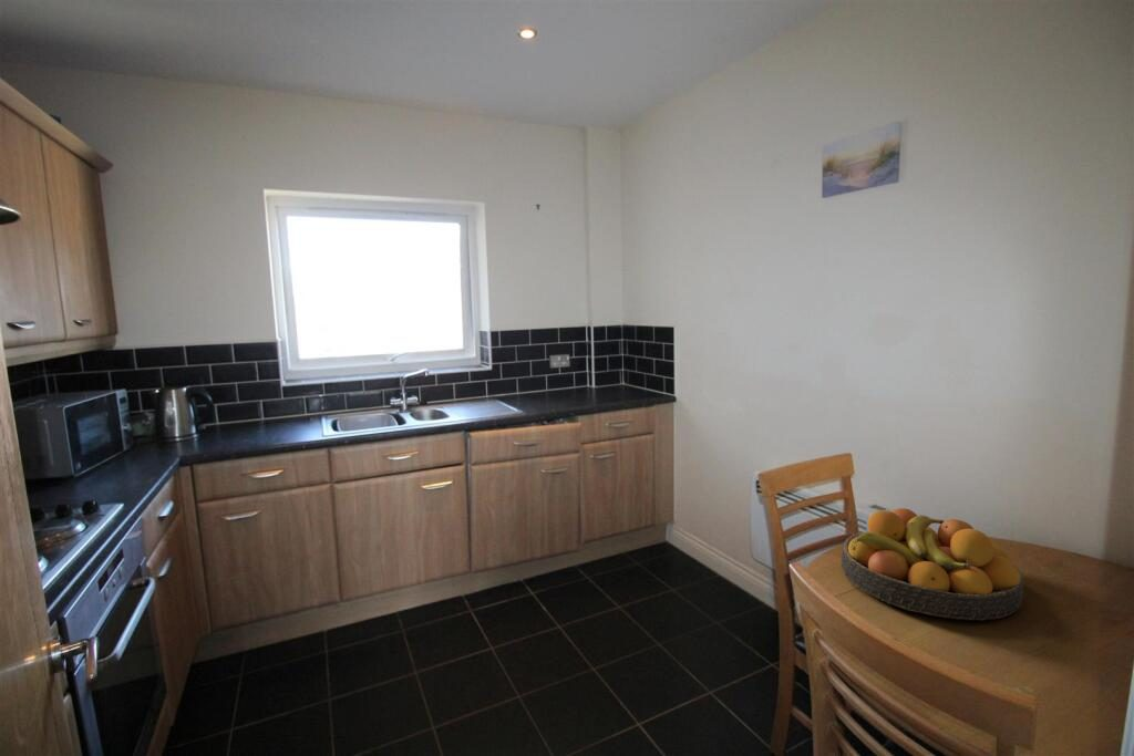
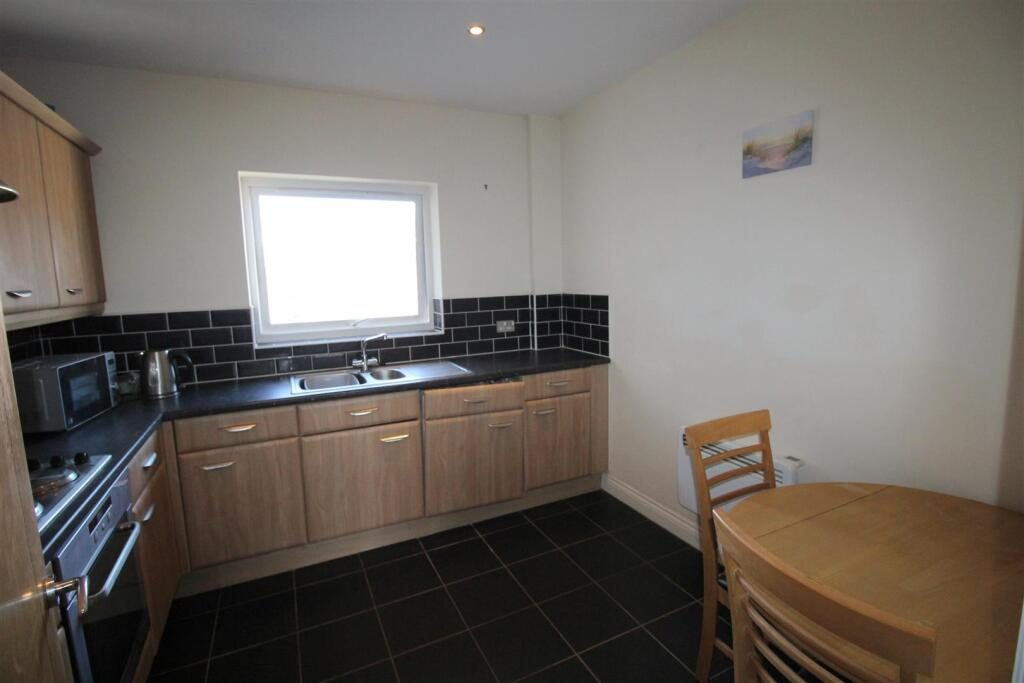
- fruit bowl [841,507,1024,621]
